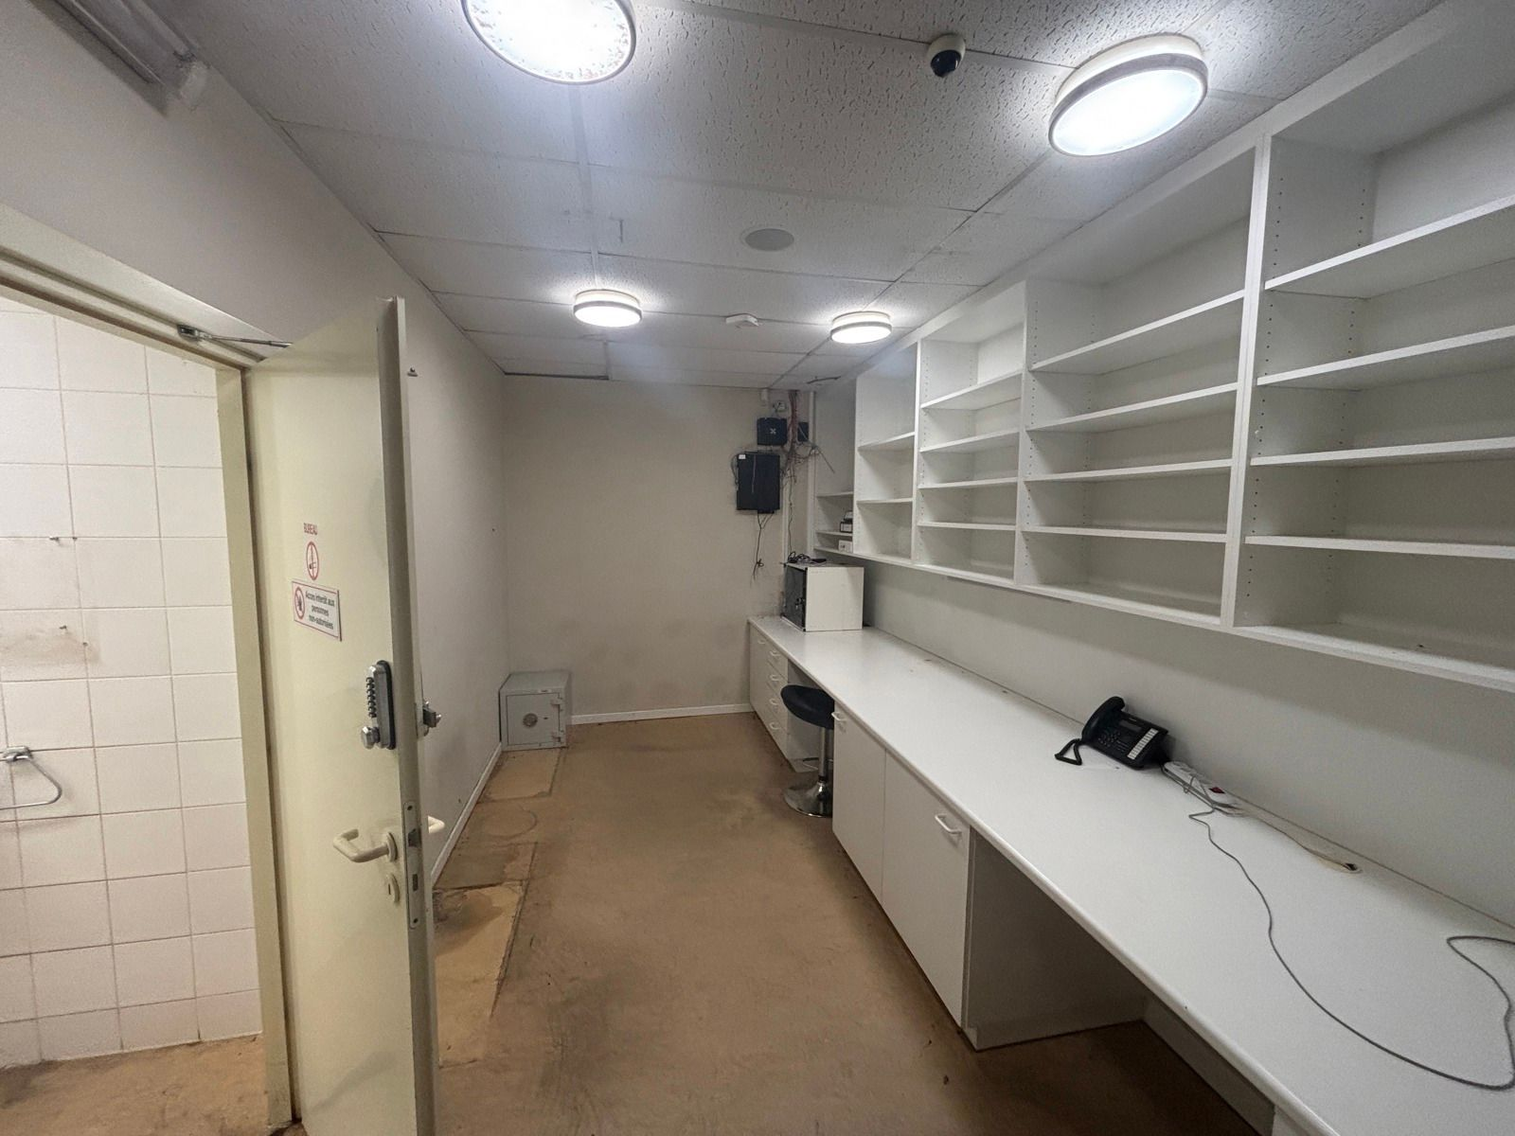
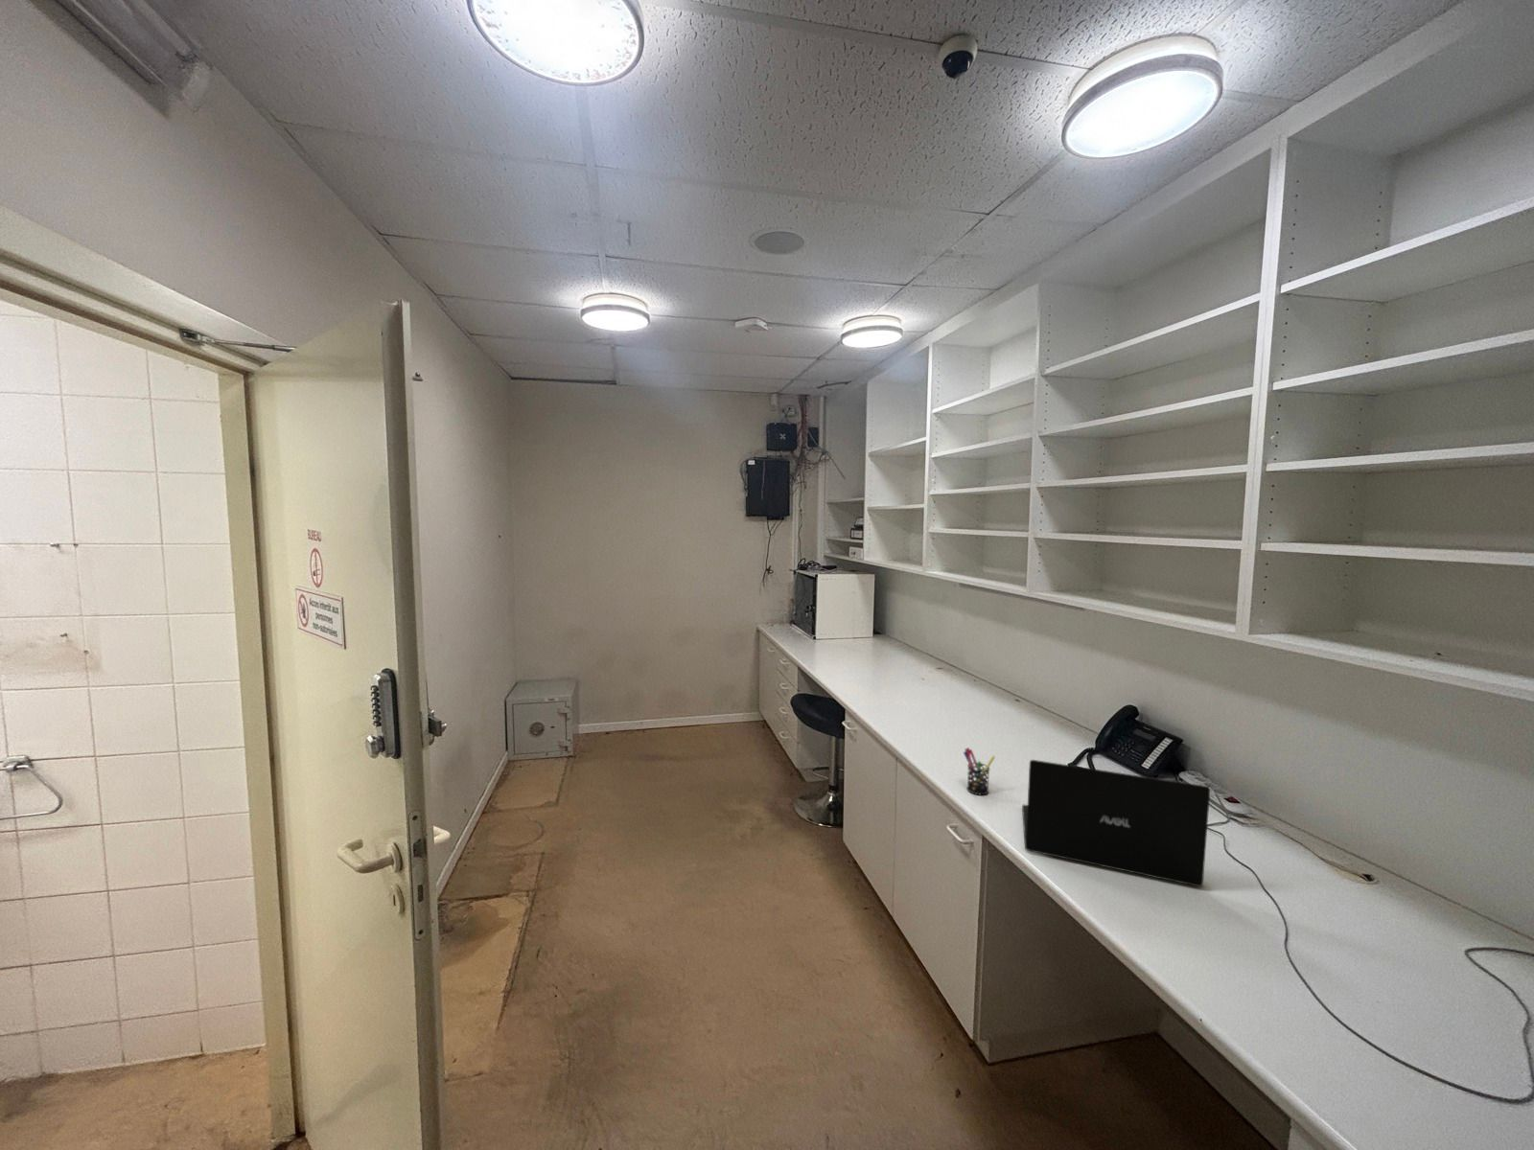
+ laptop [1021,759,1211,888]
+ pen holder [963,747,996,795]
